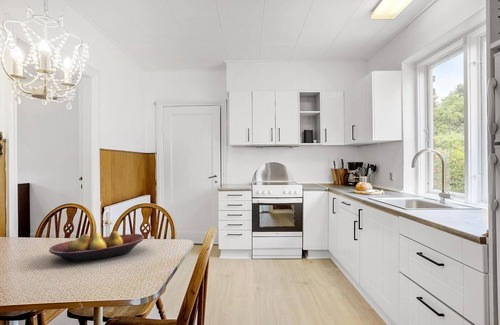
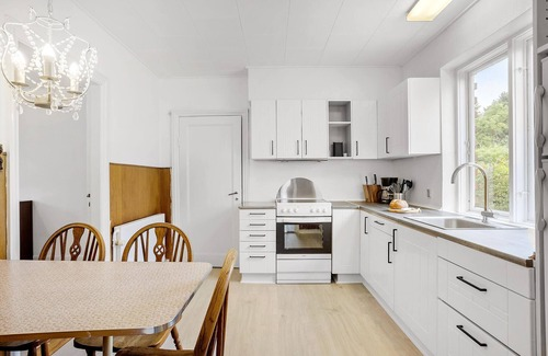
- fruit bowl [48,230,145,263]
